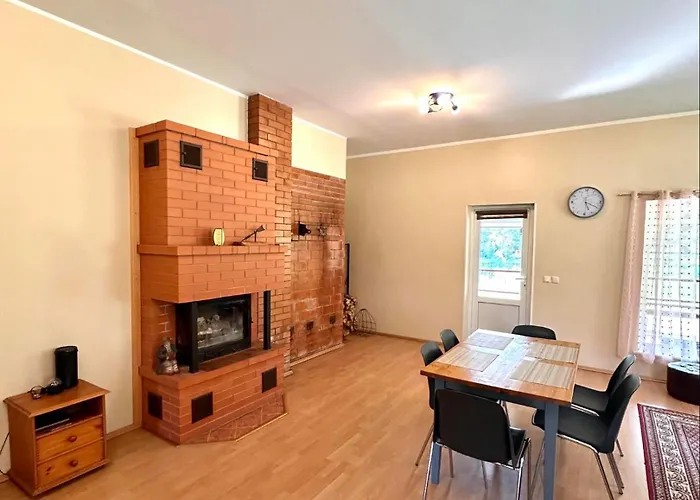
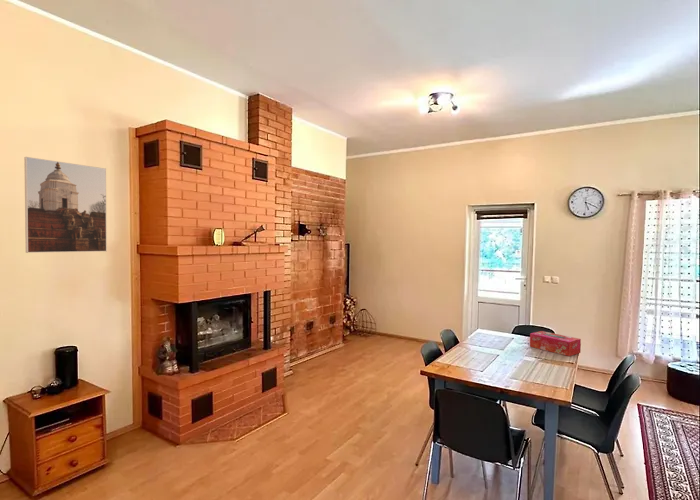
+ tissue box [529,330,582,357]
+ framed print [23,156,108,254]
